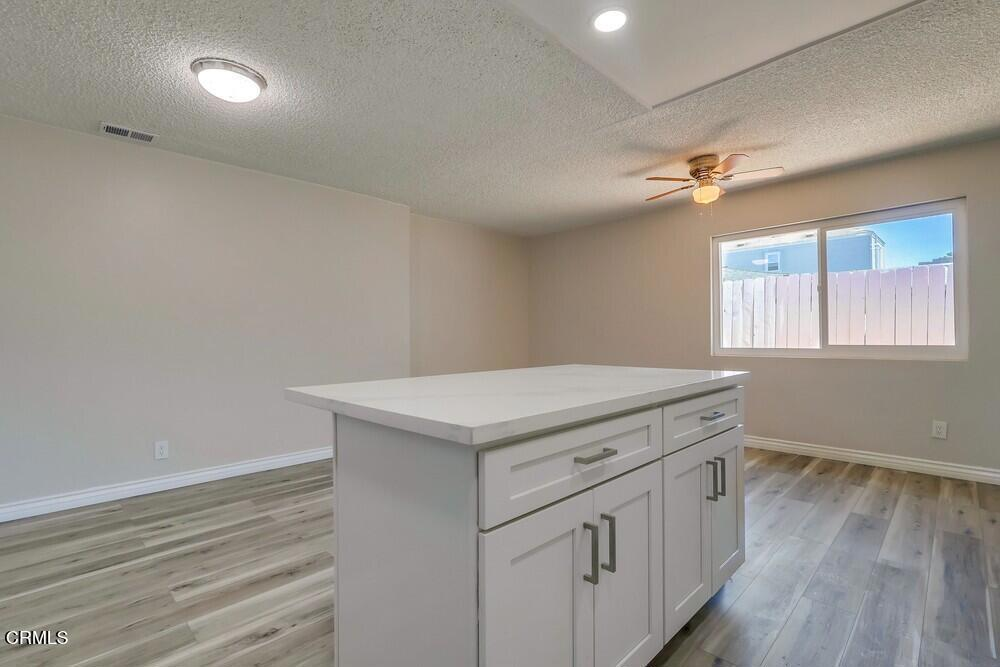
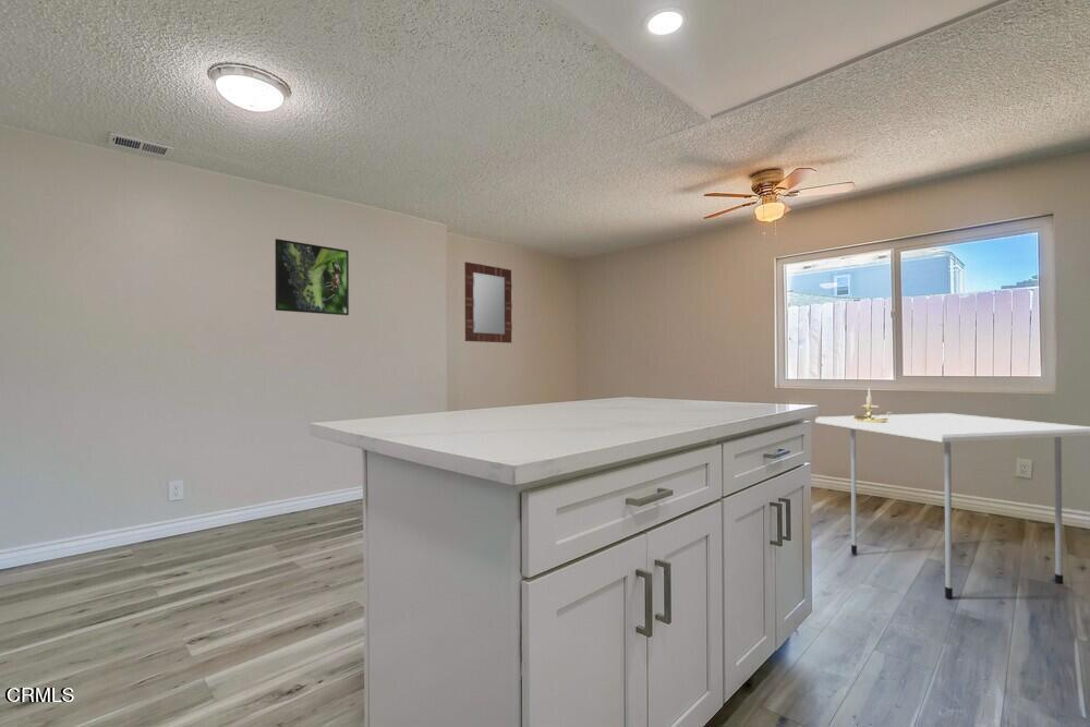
+ home mirror [463,262,513,344]
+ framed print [275,238,350,316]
+ dining table [814,412,1090,599]
+ candle holder [850,387,894,423]
